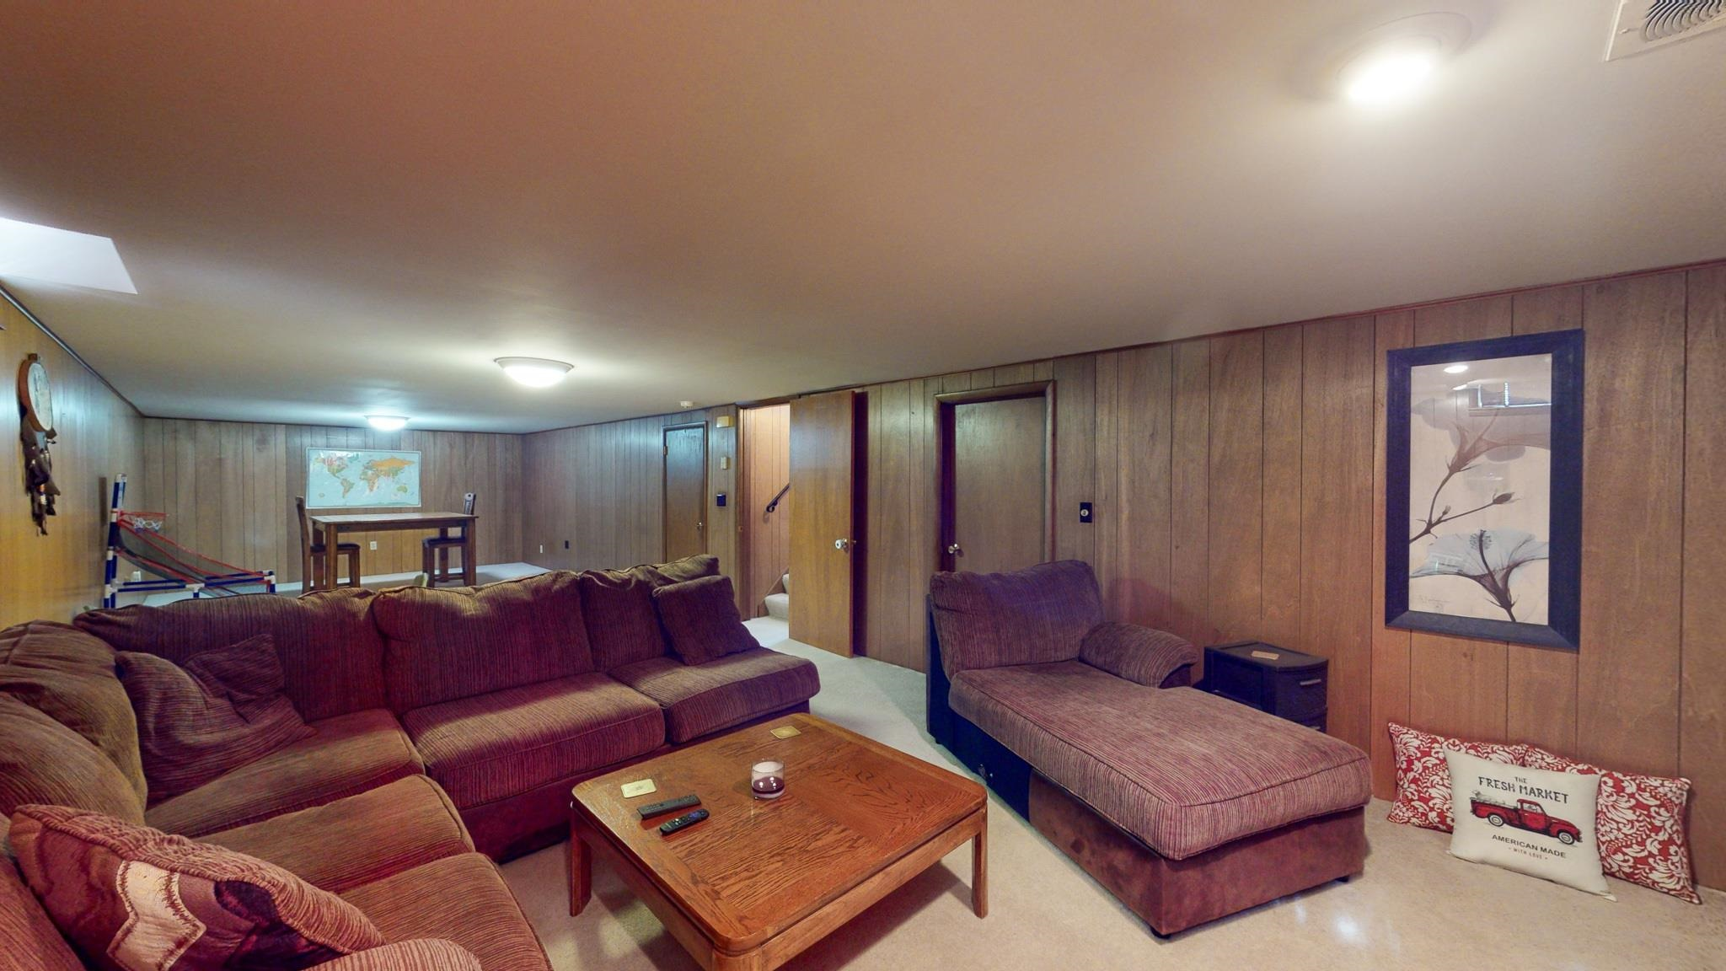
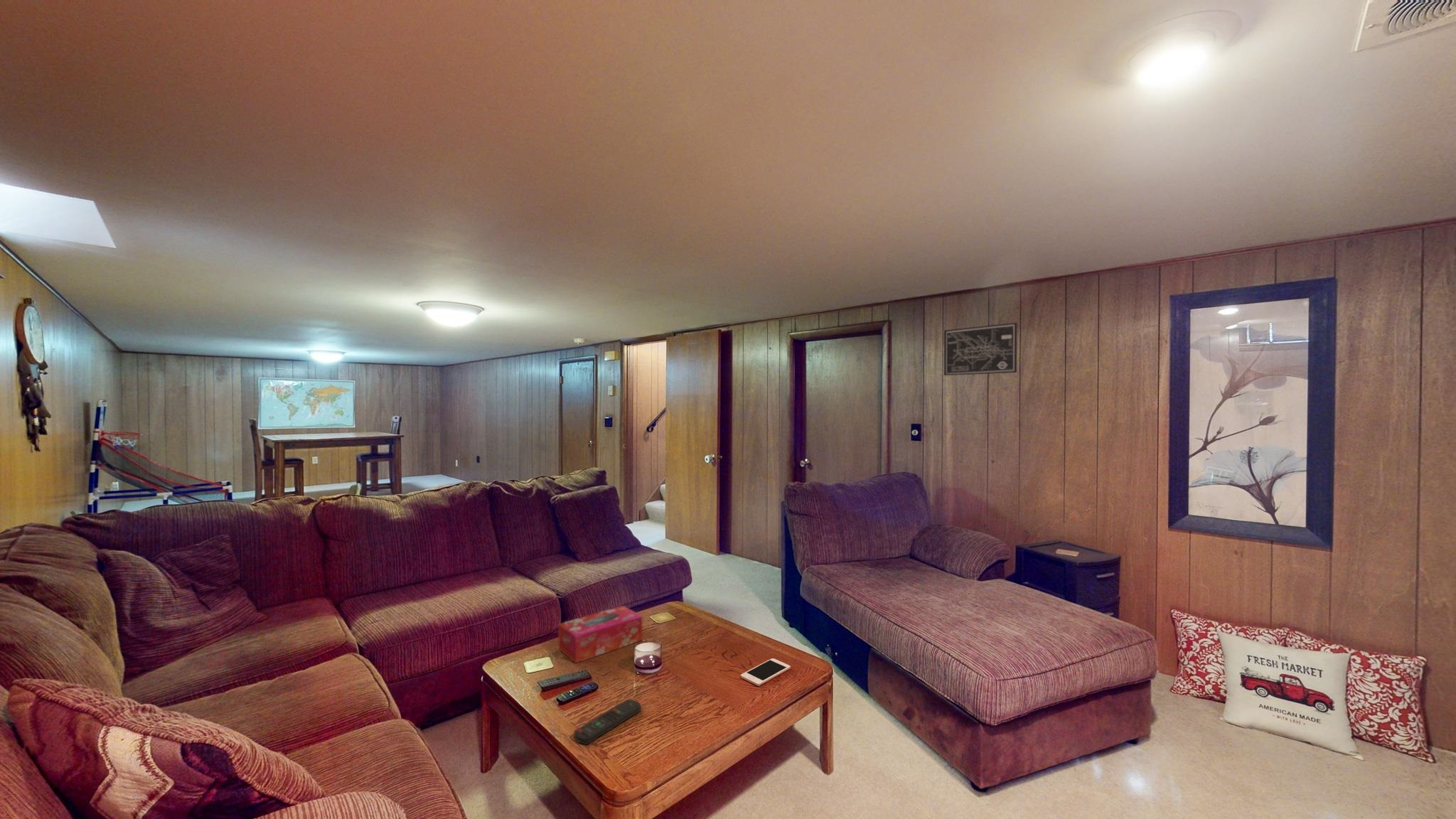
+ wall art [943,322,1017,376]
+ tissue box [558,605,643,664]
+ remote control [573,699,642,745]
+ cell phone [740,658,791,687]
